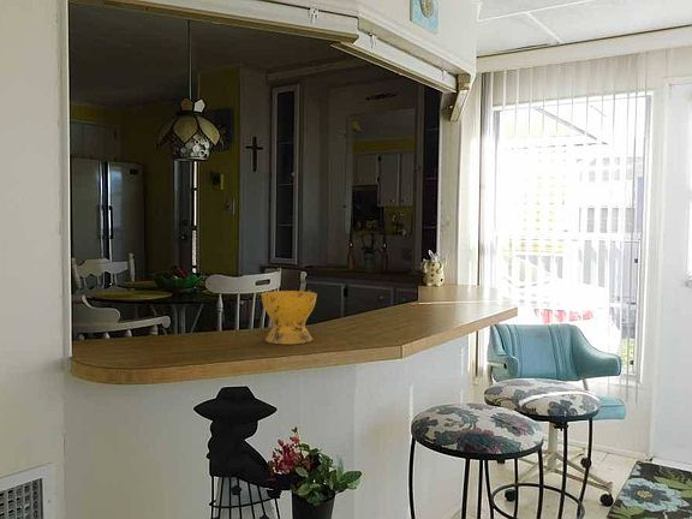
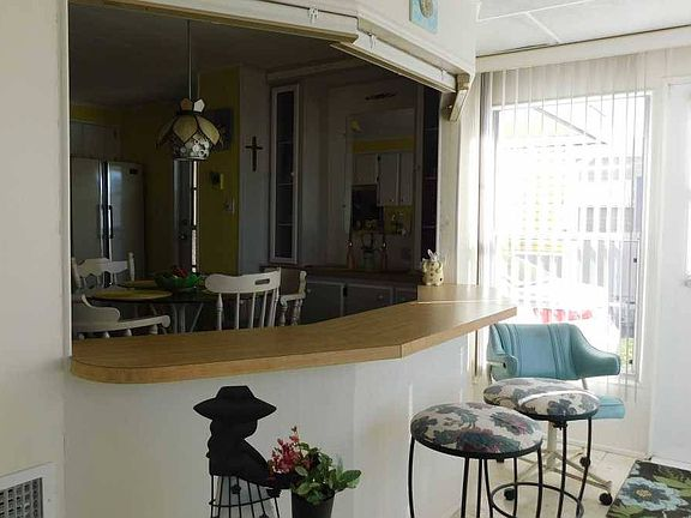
- bowl [261,290,318,345]
